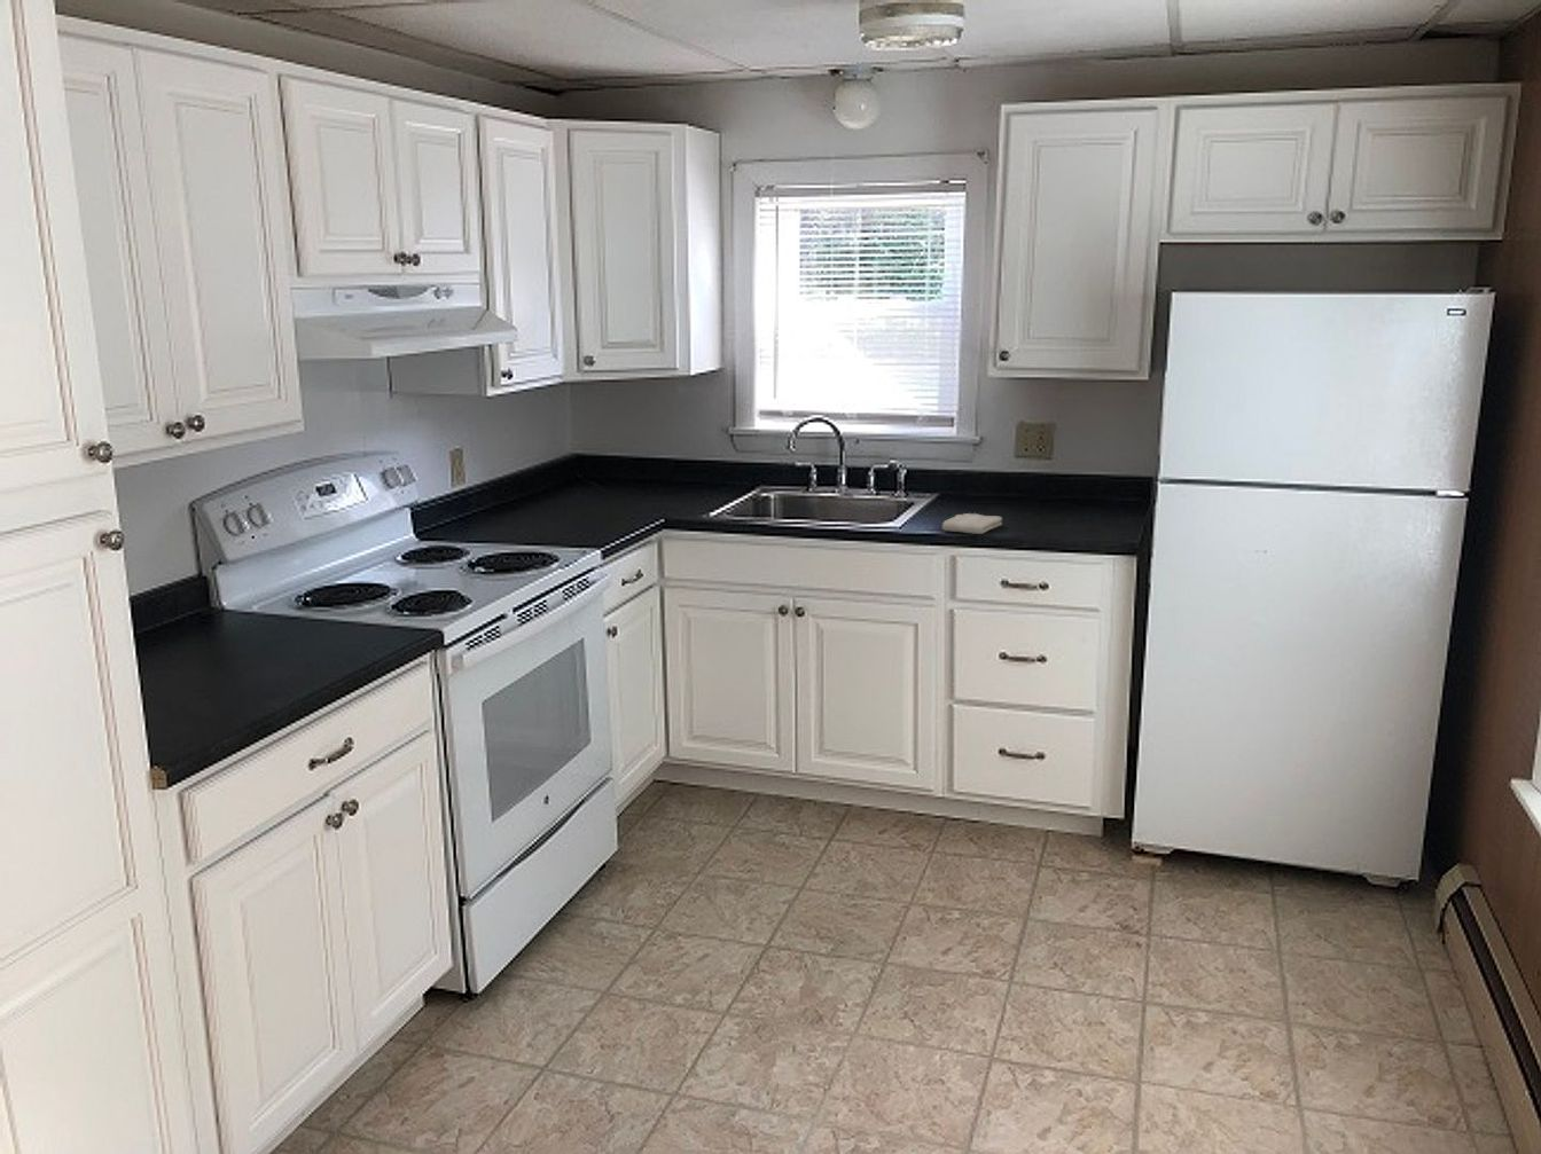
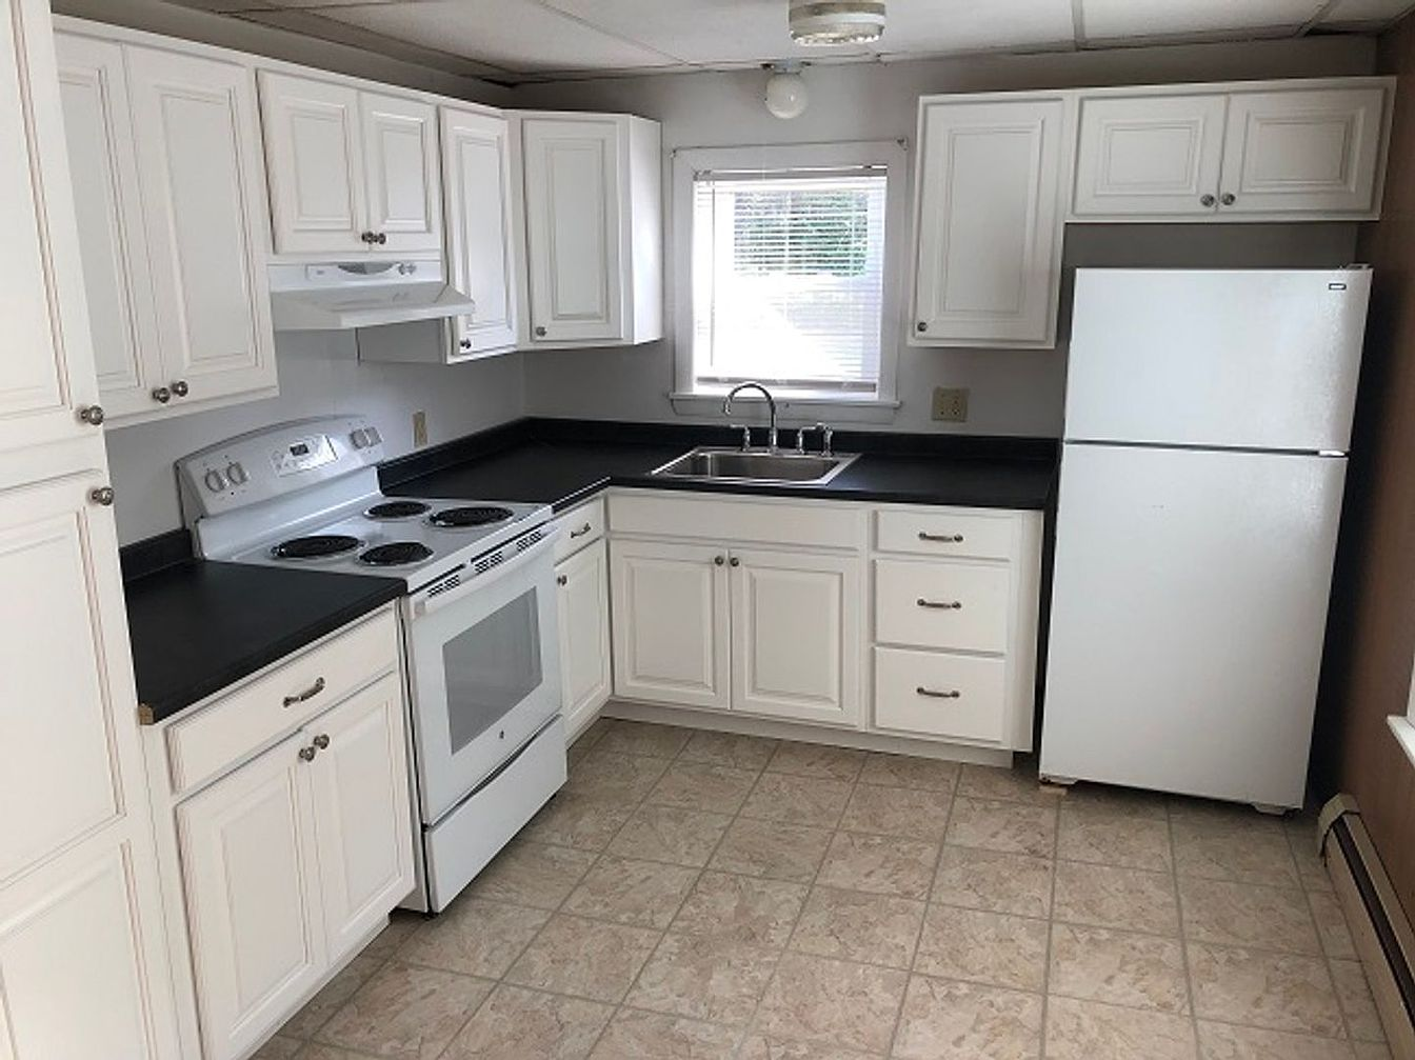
- washcloth [941,513,1003,535]
